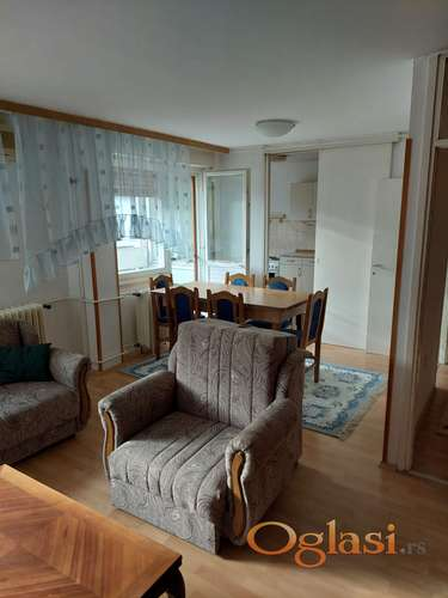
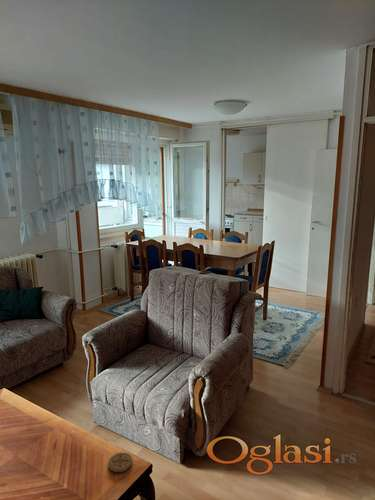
+ coaster [107,452,133,473]
